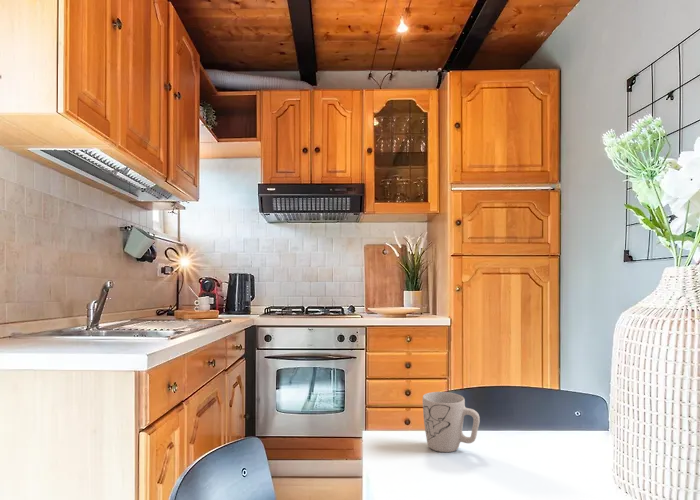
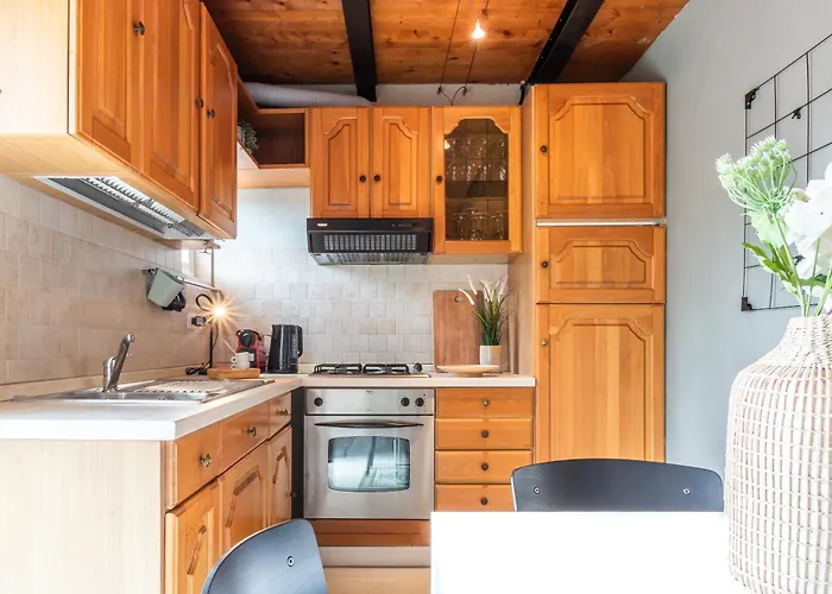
- mug [422,391,481,453]
